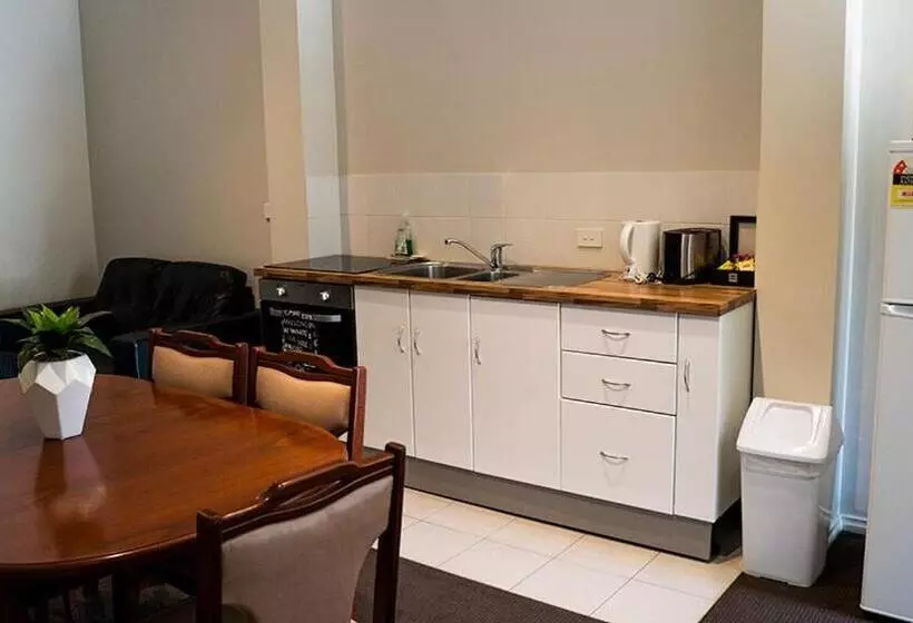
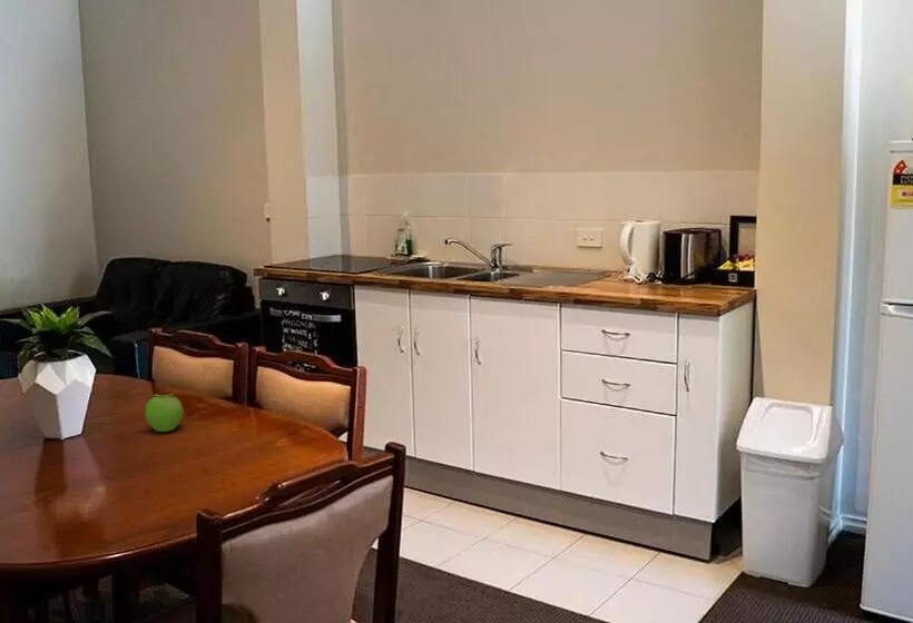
+ fruit [144,392,184,433]
